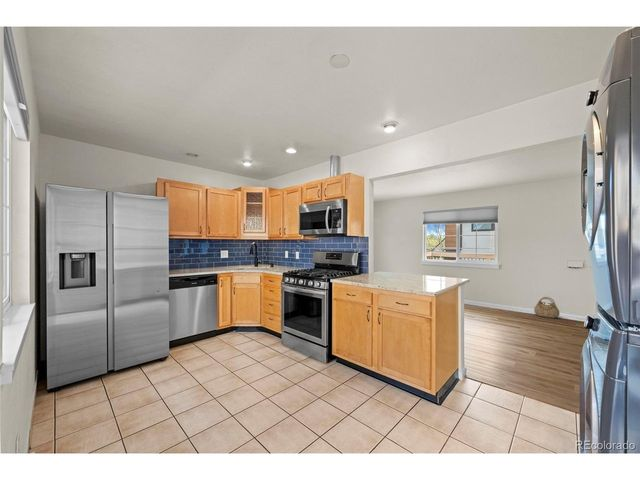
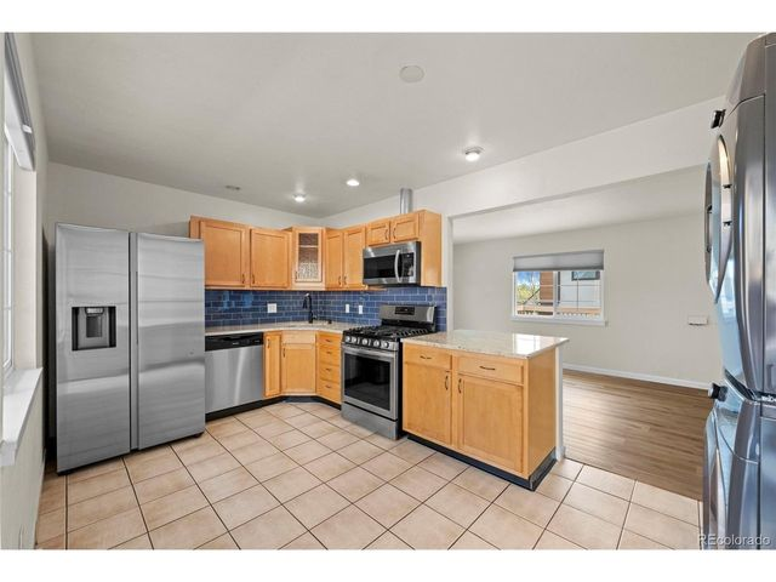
- basket [533,296,561,319]
